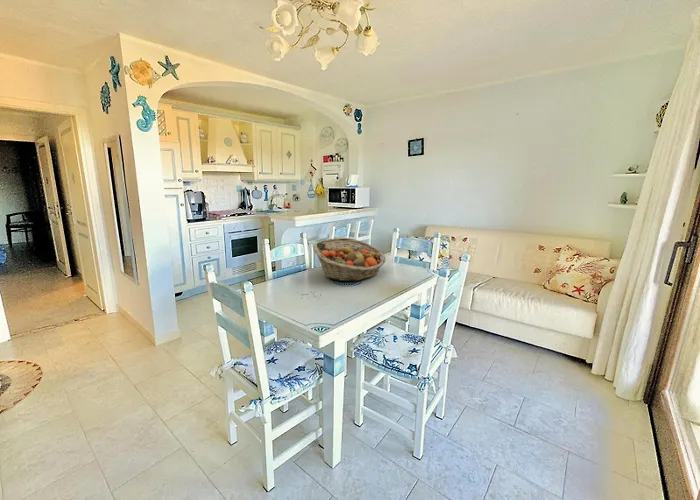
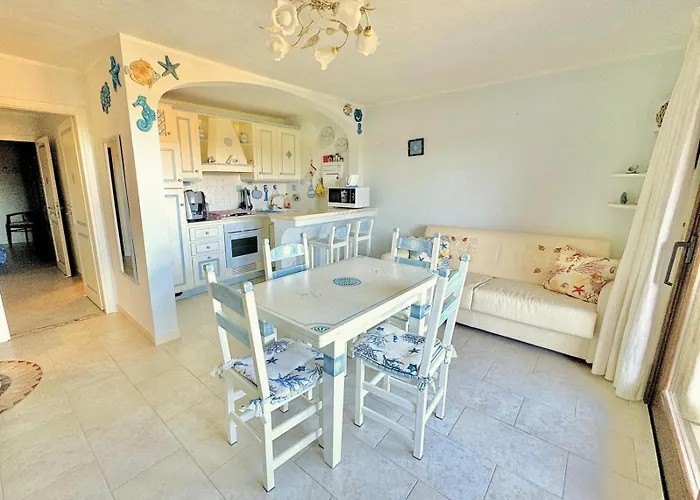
- fruit basket [312,237,387,282]
